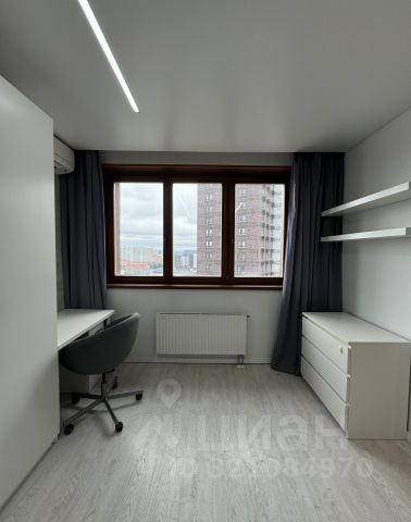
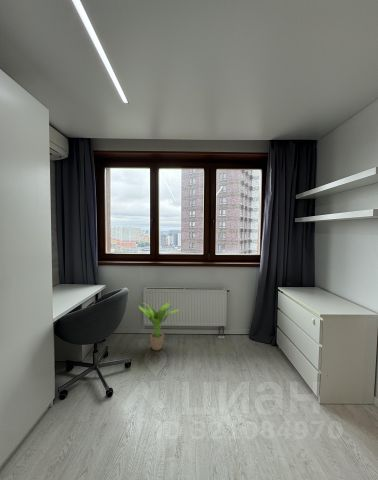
+ potted plant [138,299,181,351]
